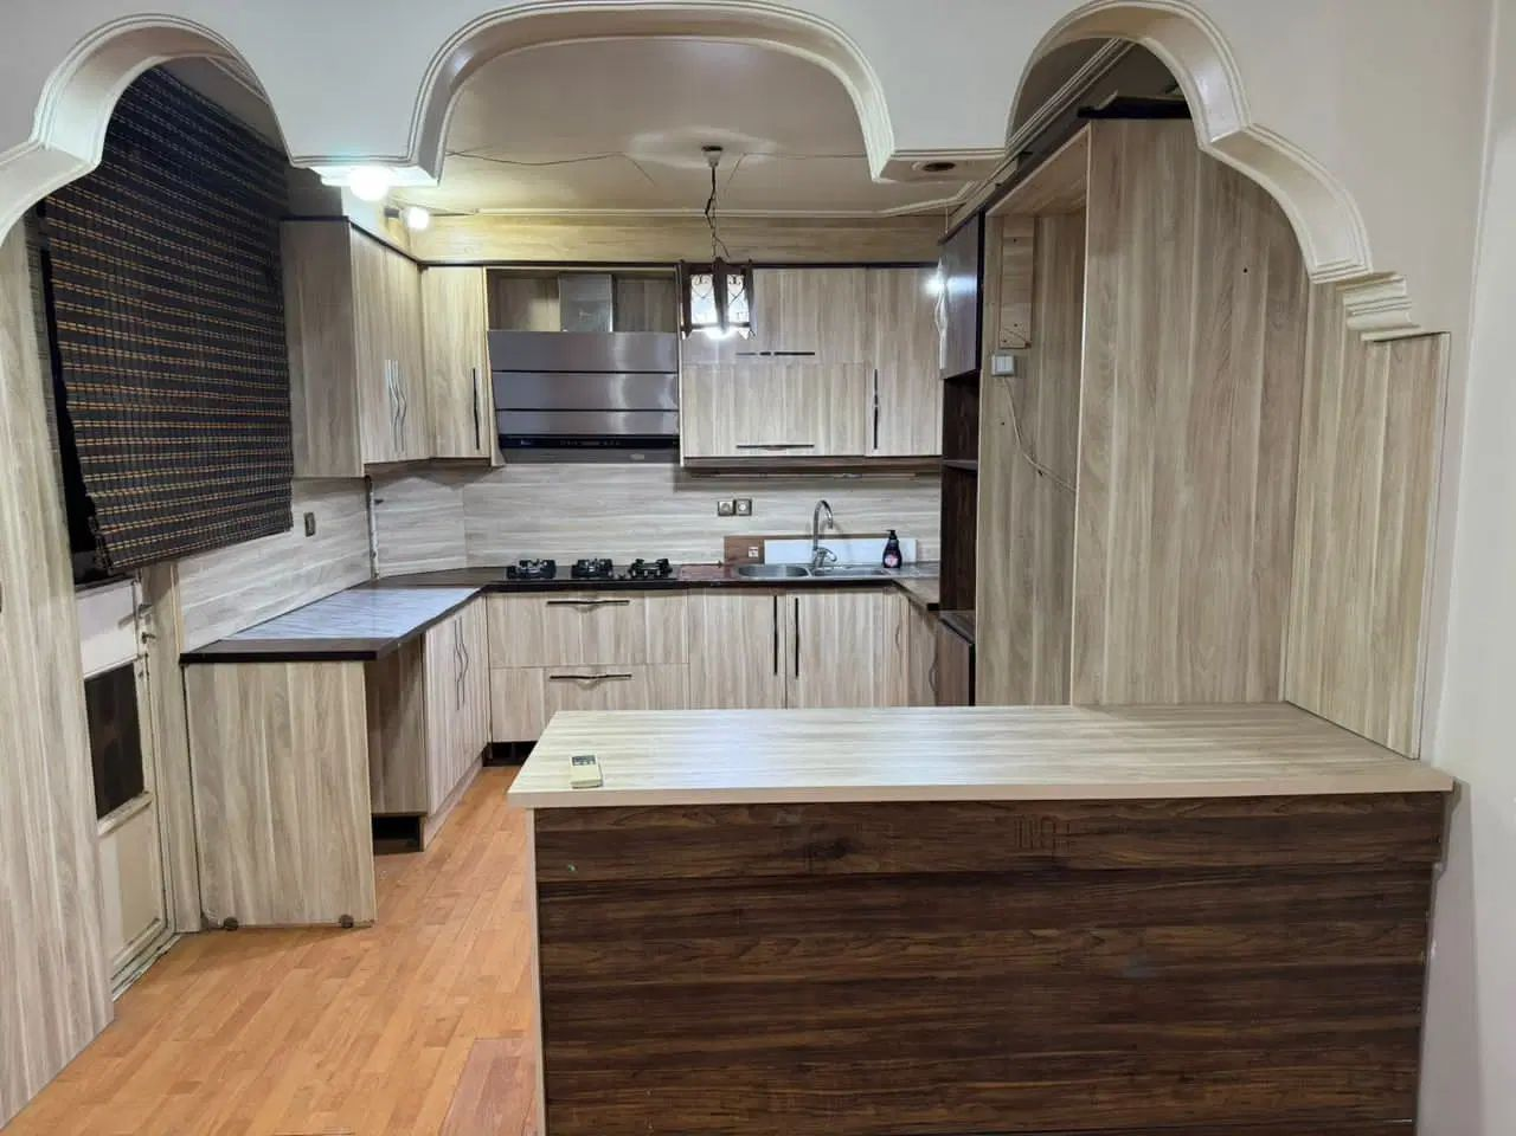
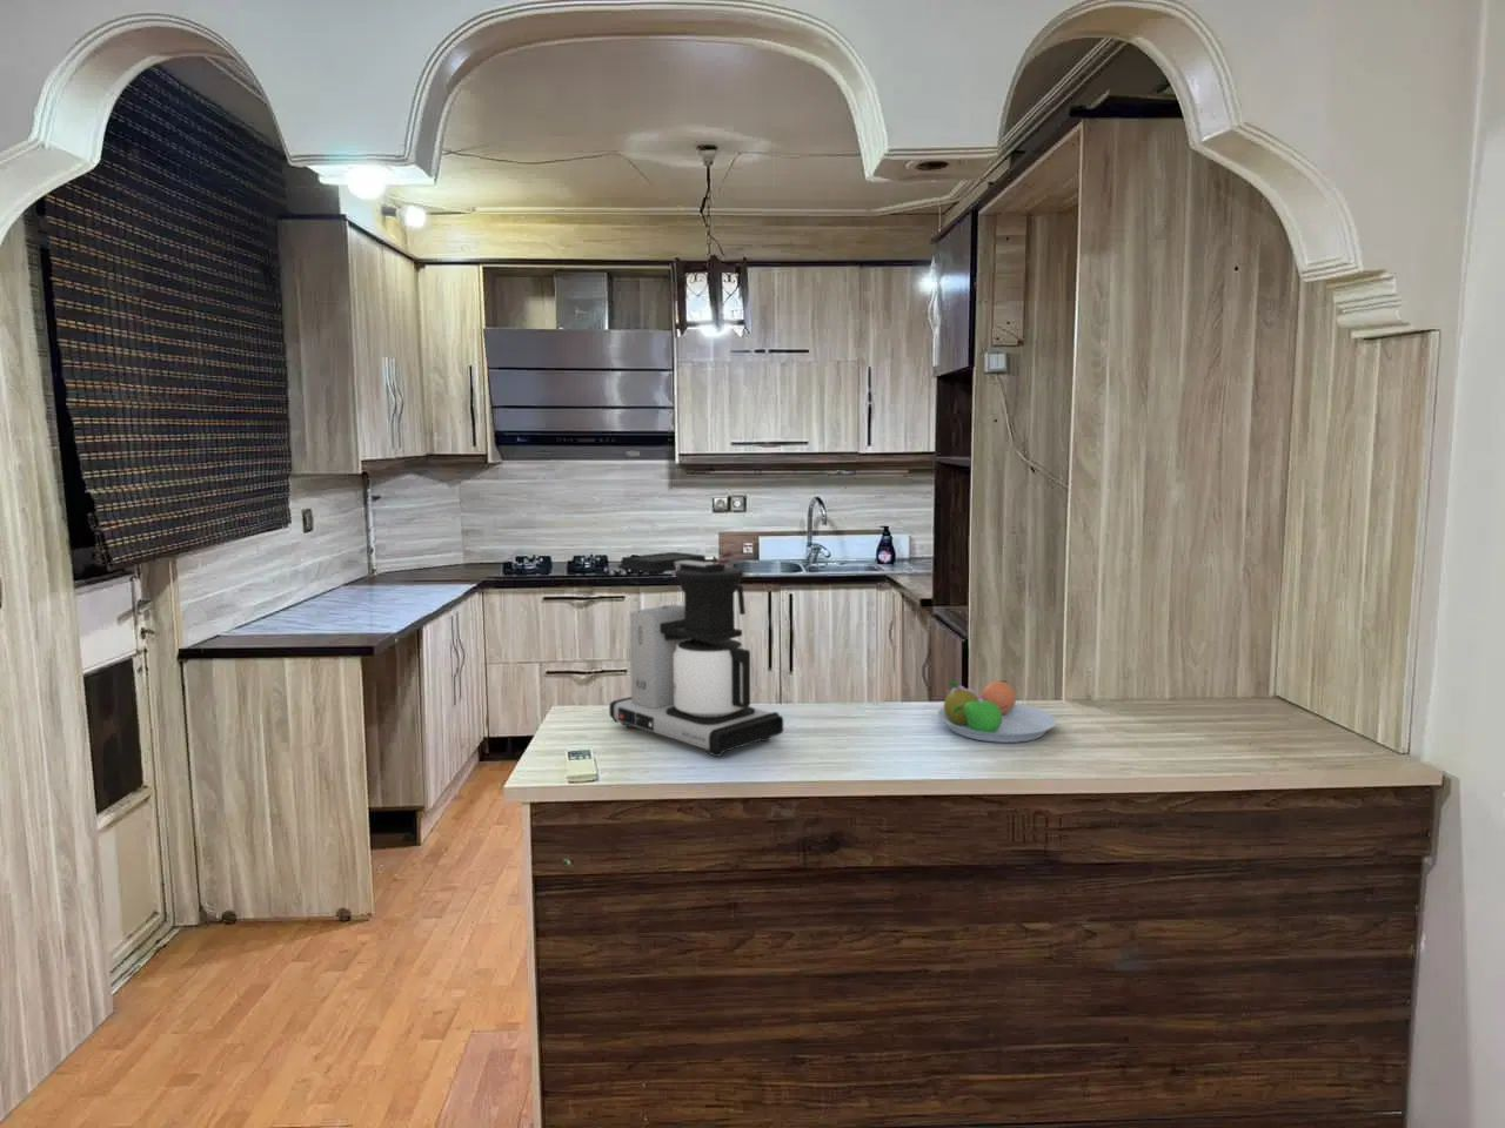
+ coffee maker [608,551,784,758]
+ fruit bowl [936,679,1058,744]
